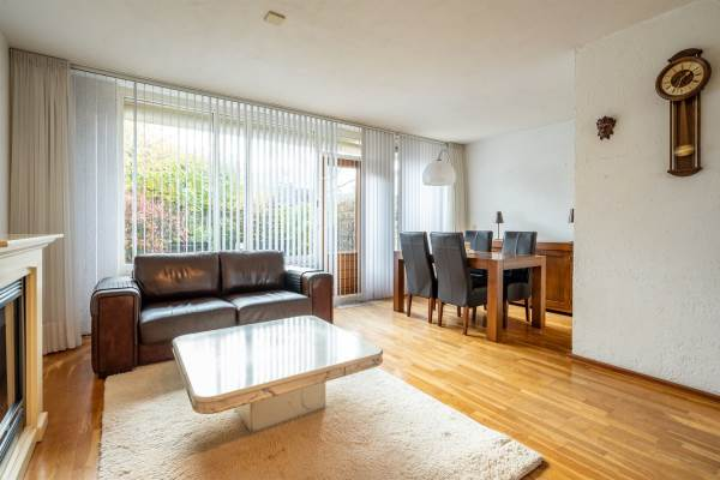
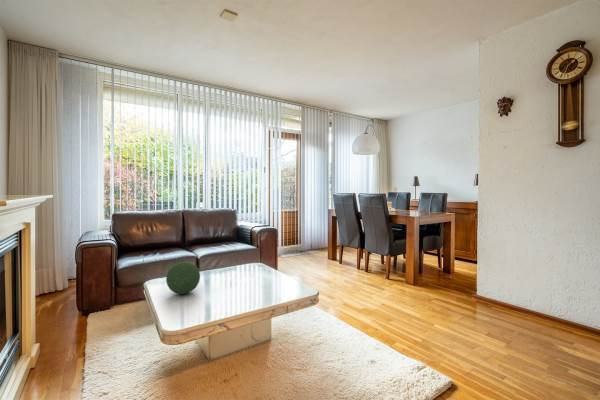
+ decorative orb [165,261,201,295]
